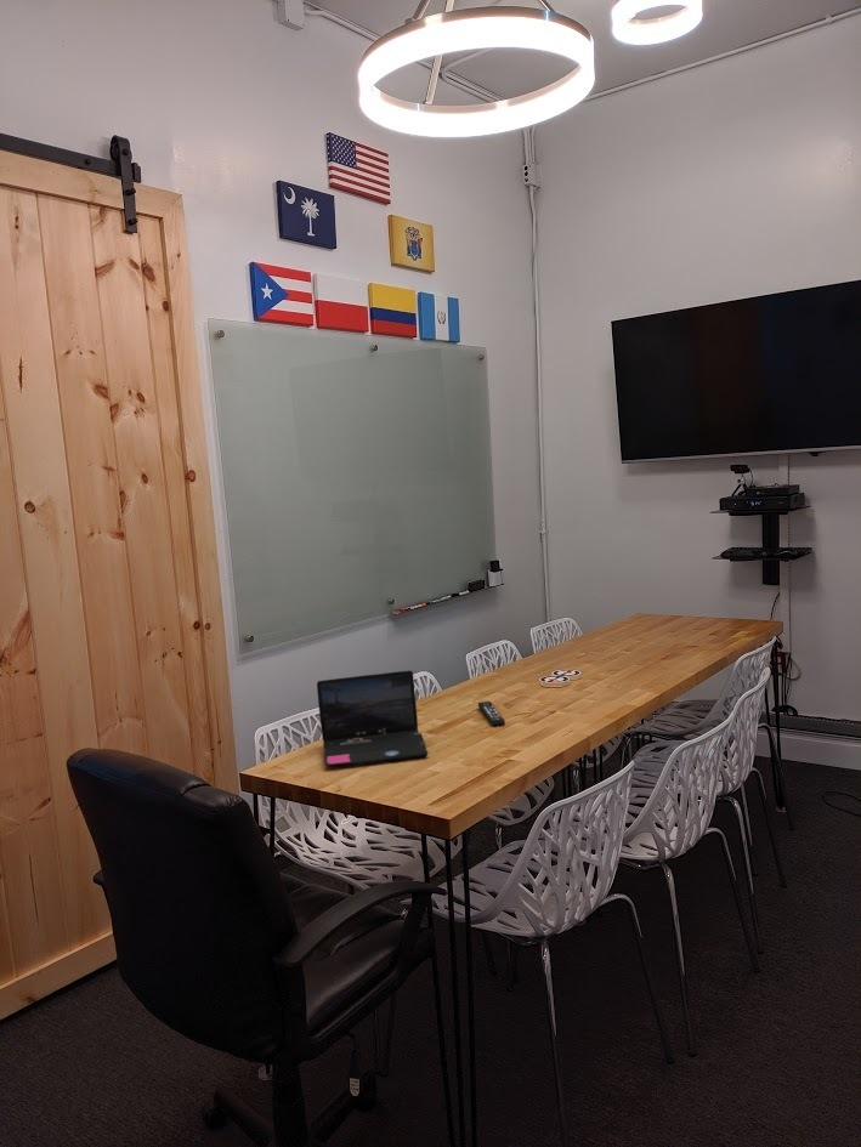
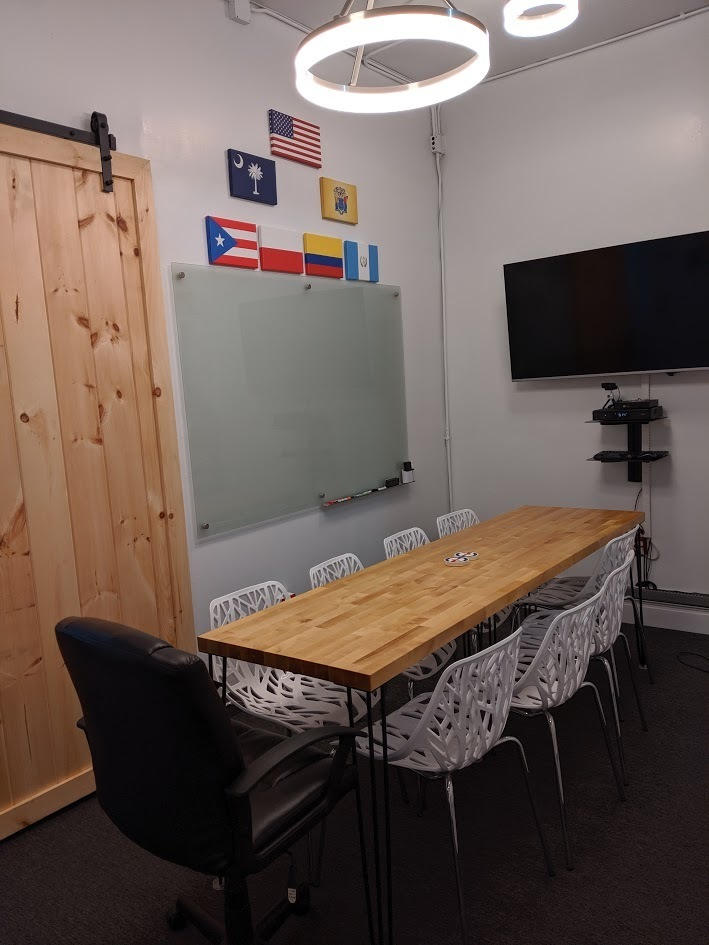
- laptop [316,670,429,768]
- remote control [477,700,506,727]
